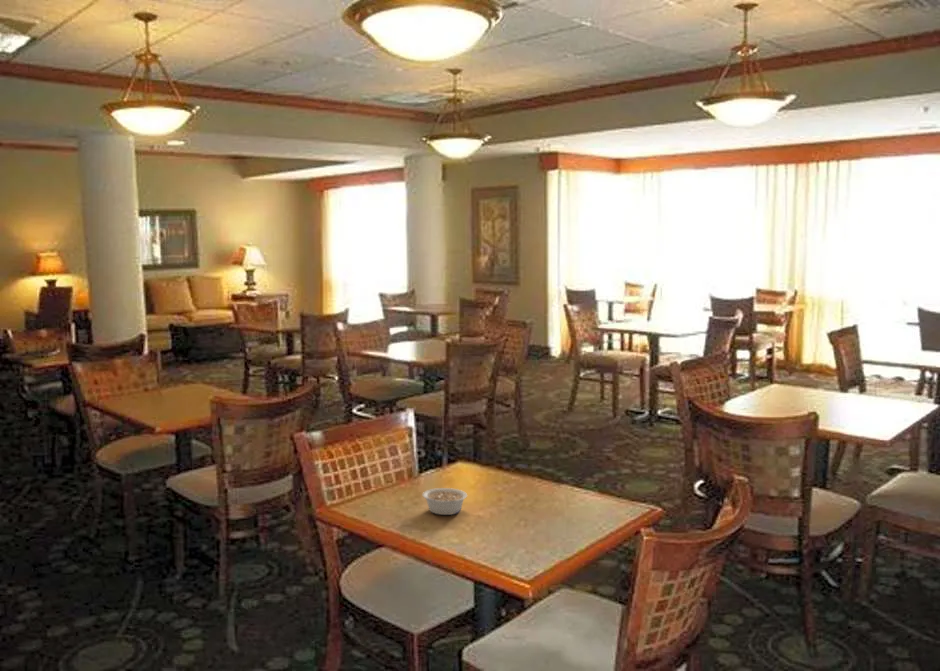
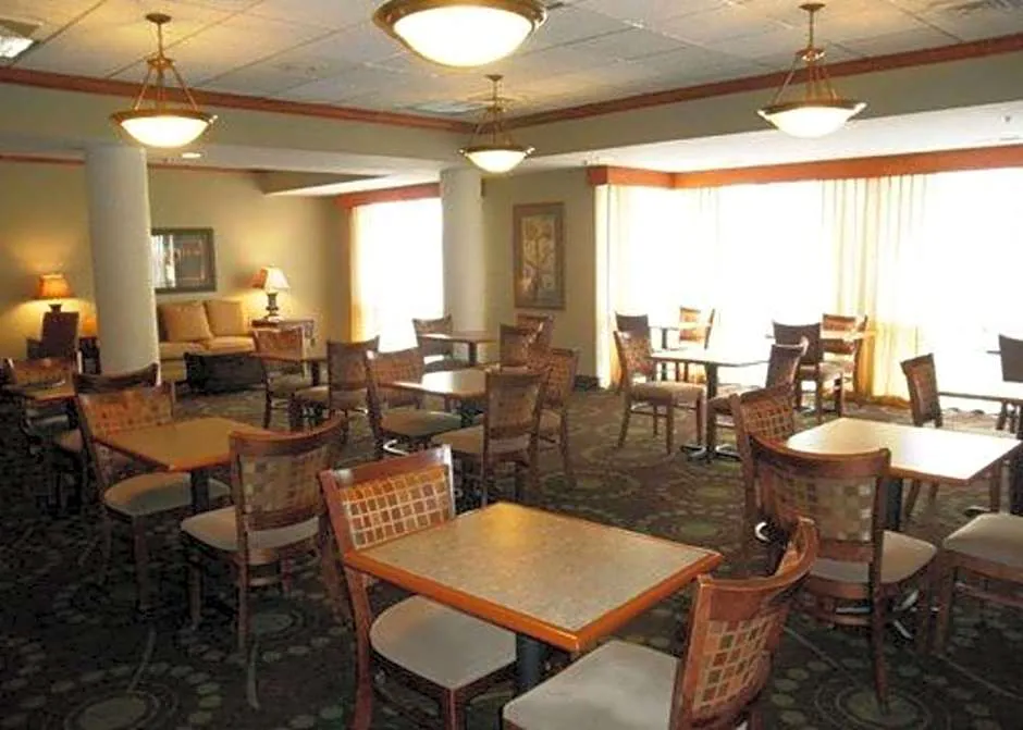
- legume [422,487,468,516]
